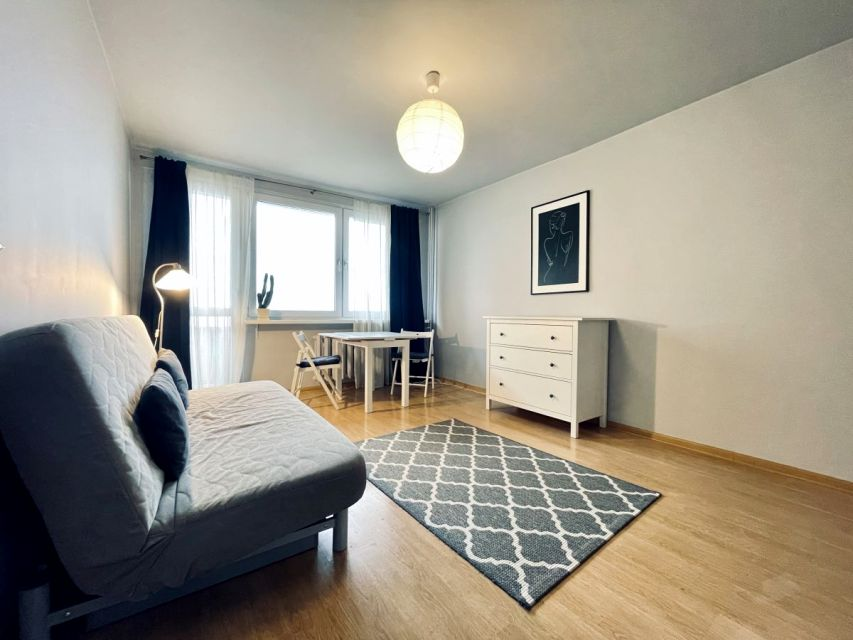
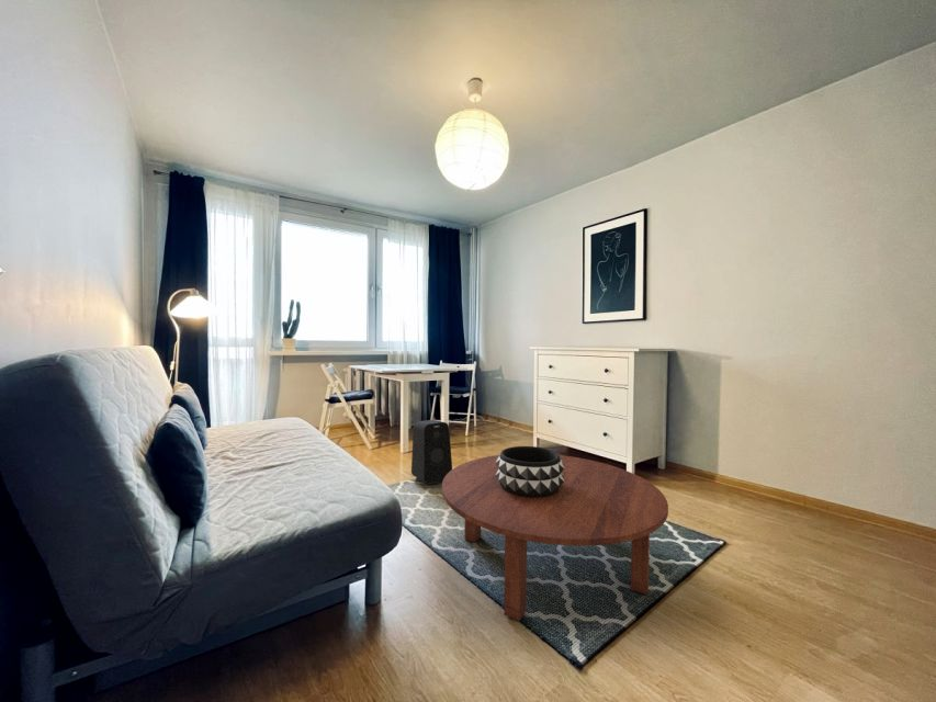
+ coffee table [441,454,669,622]
+ speaker [410,419,453,489]
+ decorative bowl [496,445,564,497]
